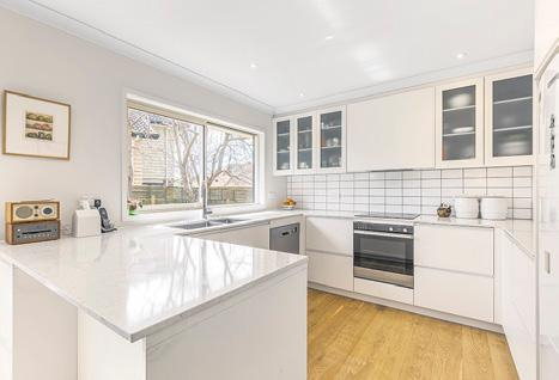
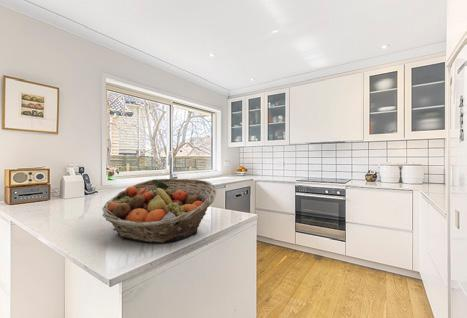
+ fruit basket [101,178,217,244]
